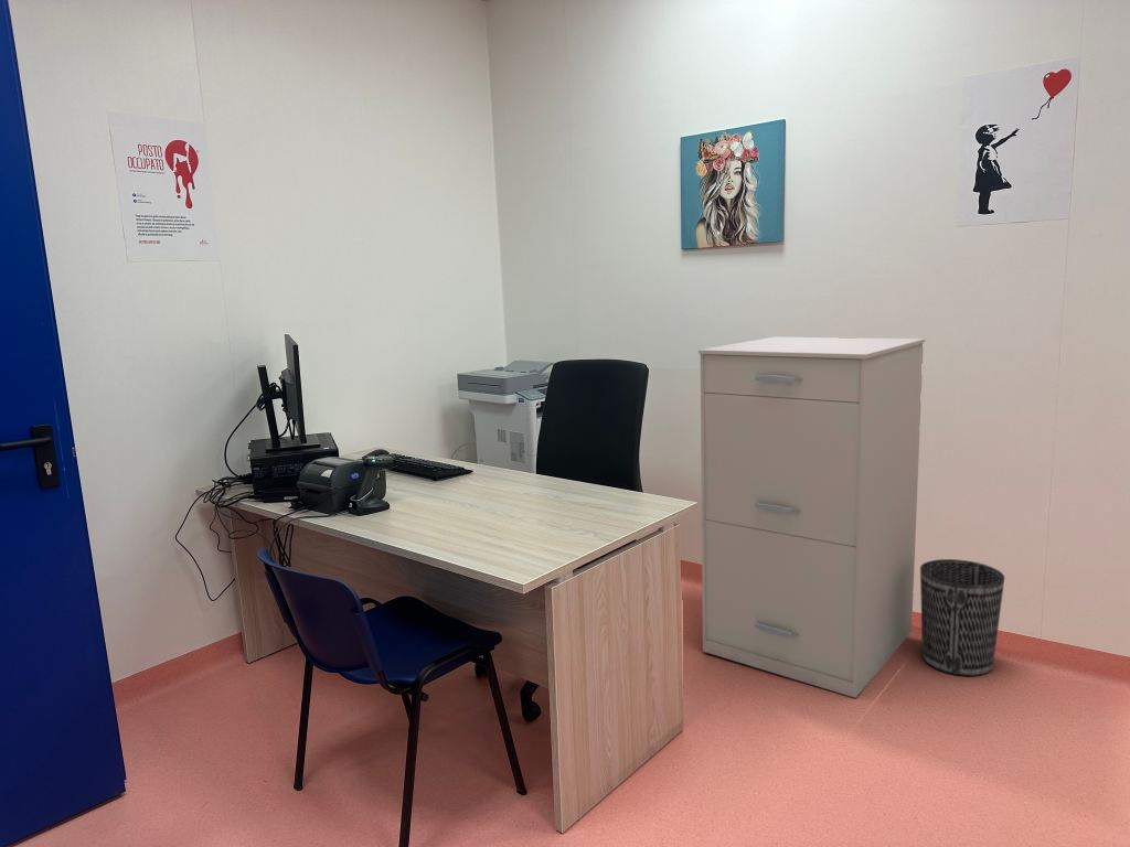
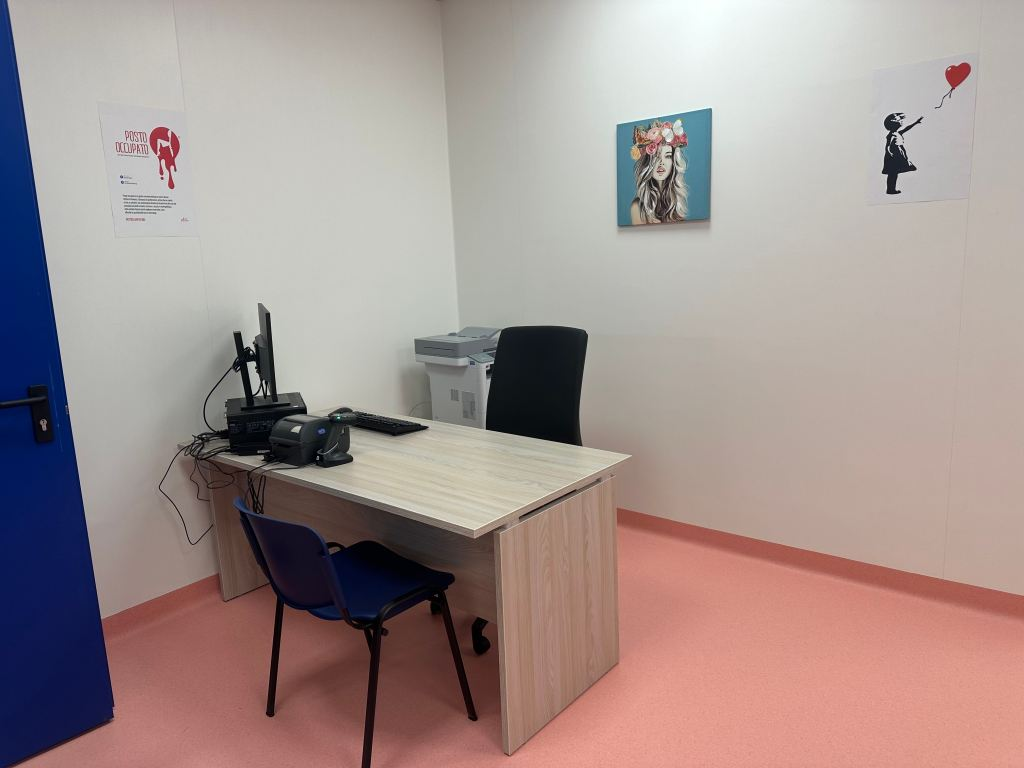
- wastebasket [919,558,1005,677]
- filing cabinet [697,336,926,699]
